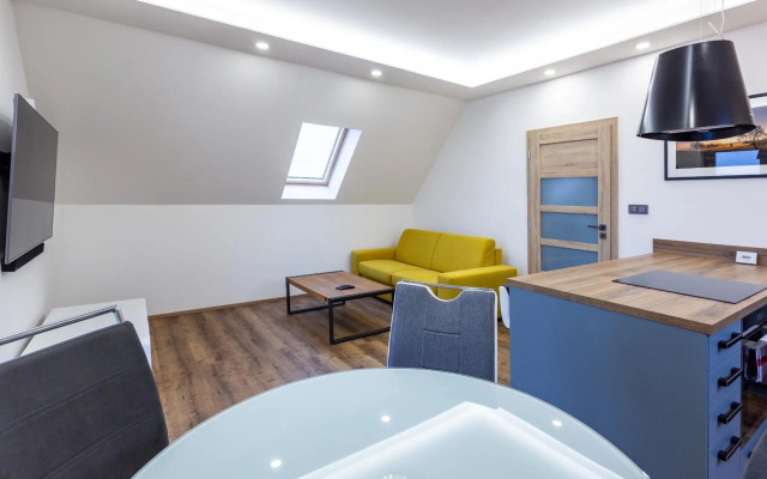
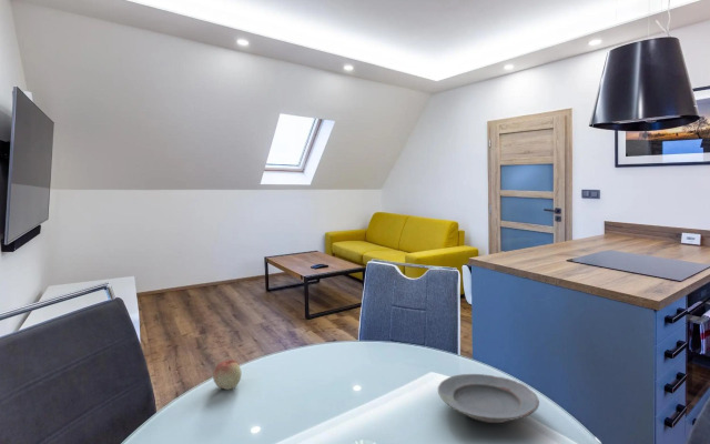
+ plate [437,373,540,424]
+ fruit [212,359,243,391]
